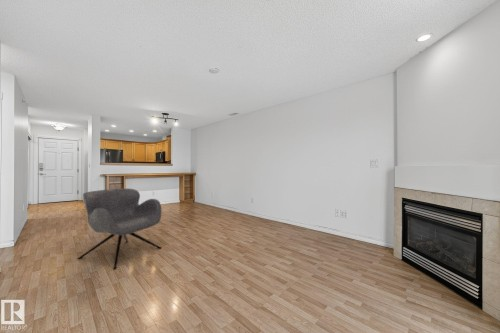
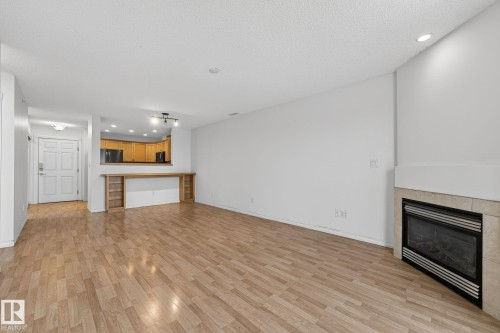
- armchair [76,187,163,271]
